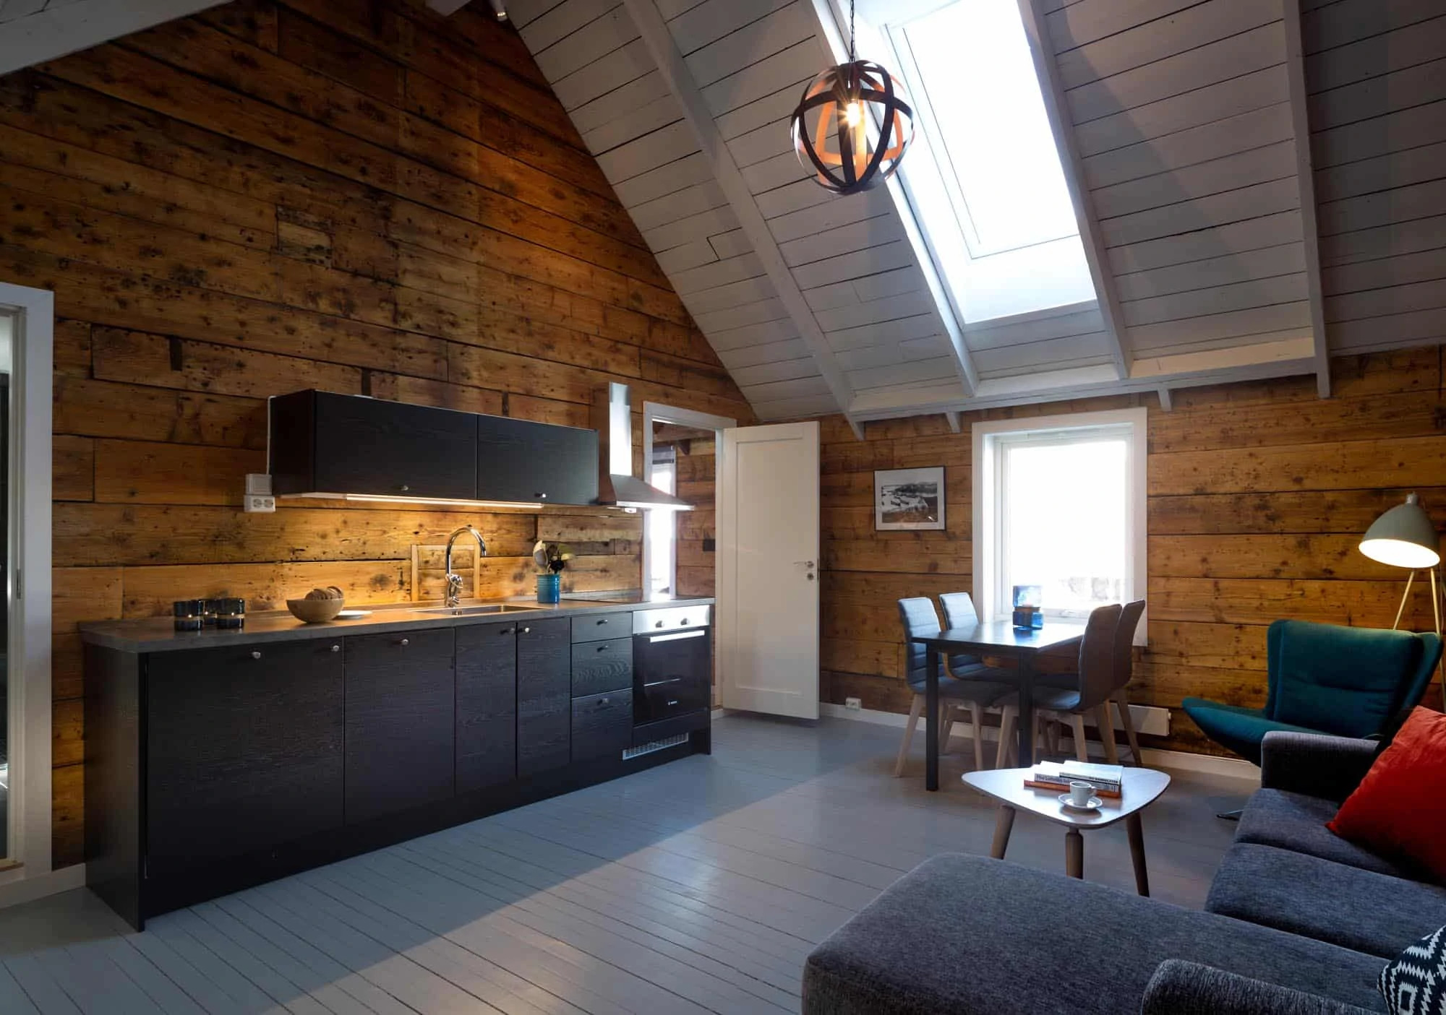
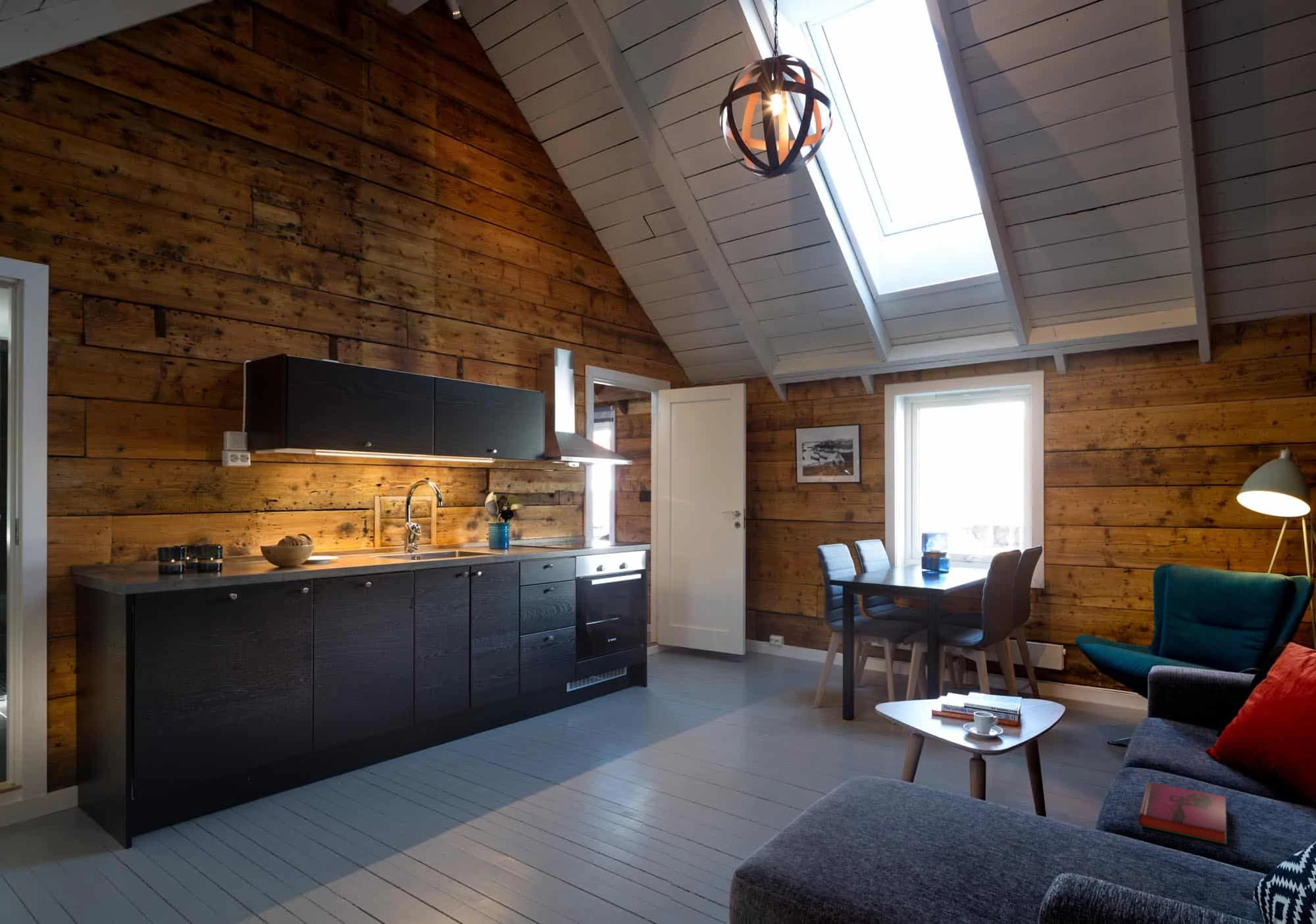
+ hardback book [1138,781,1227,845]
